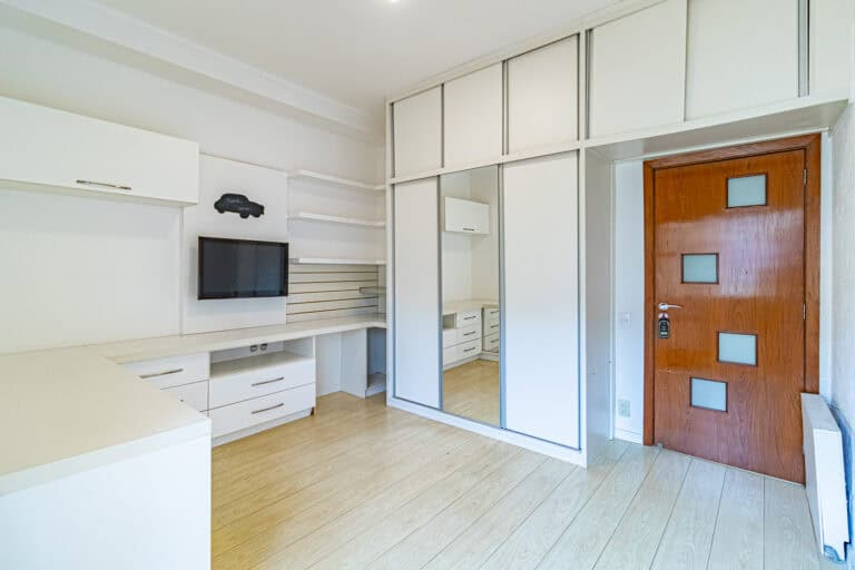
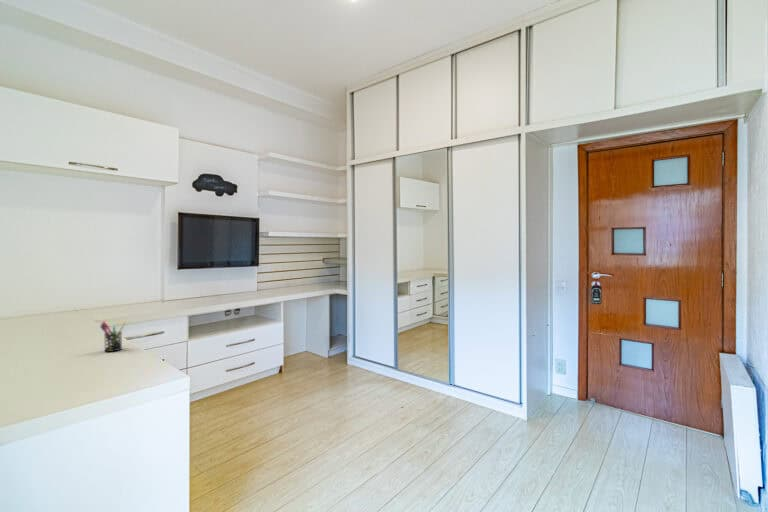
+ pen holder [99,320,126,353]
